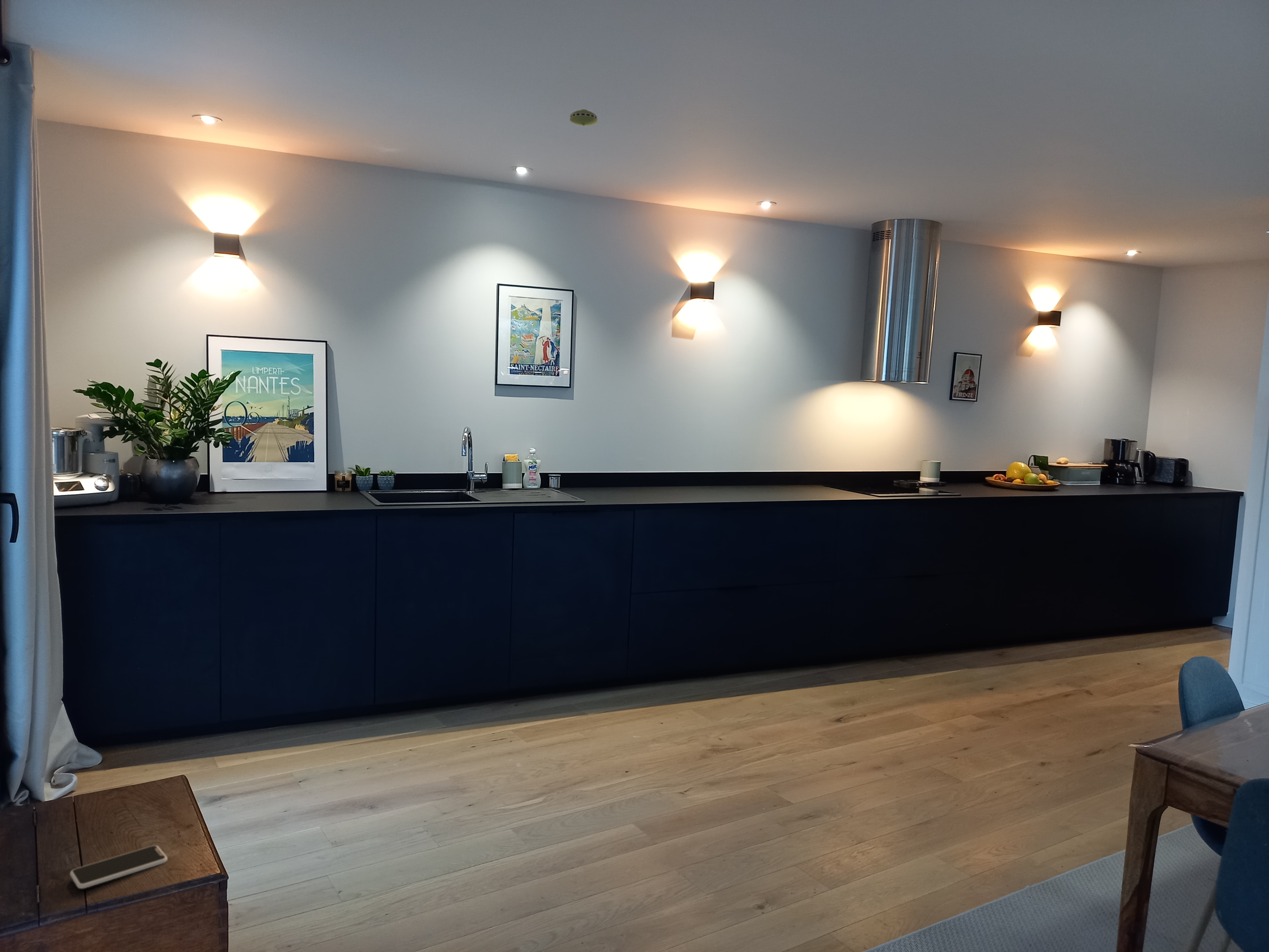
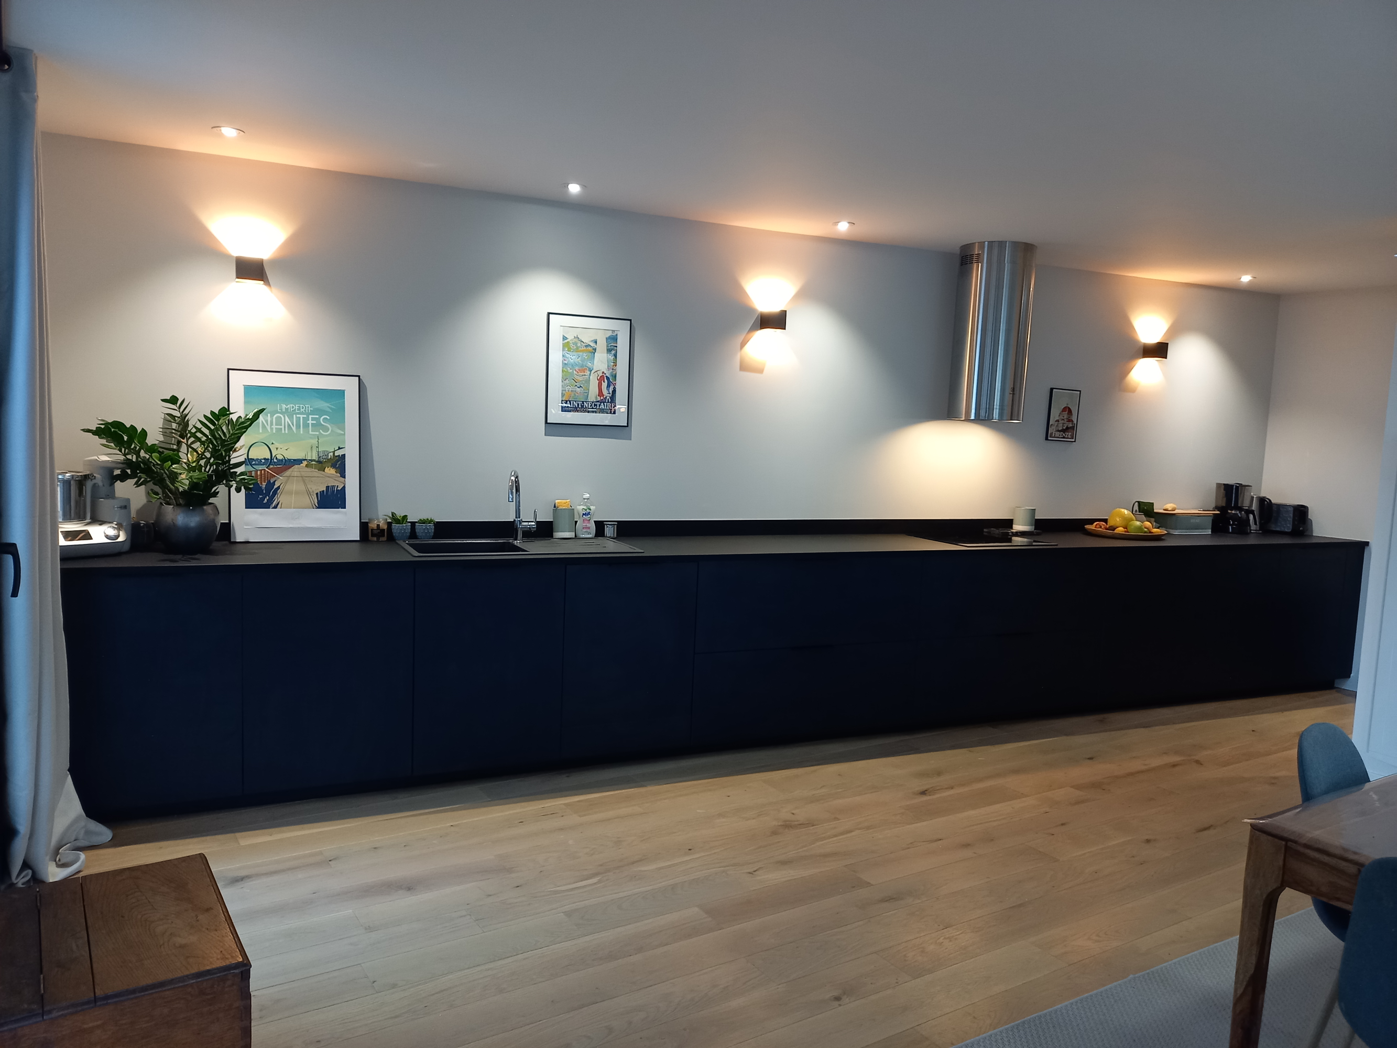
- smartphone [69,845,168,889]
- smoke detector [569,109,598,126]
